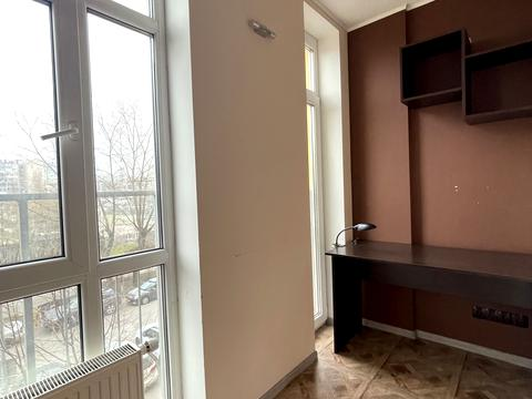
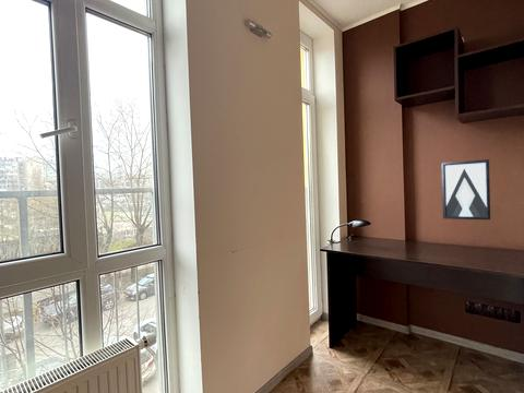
+ wall art [441,158,491,221]
